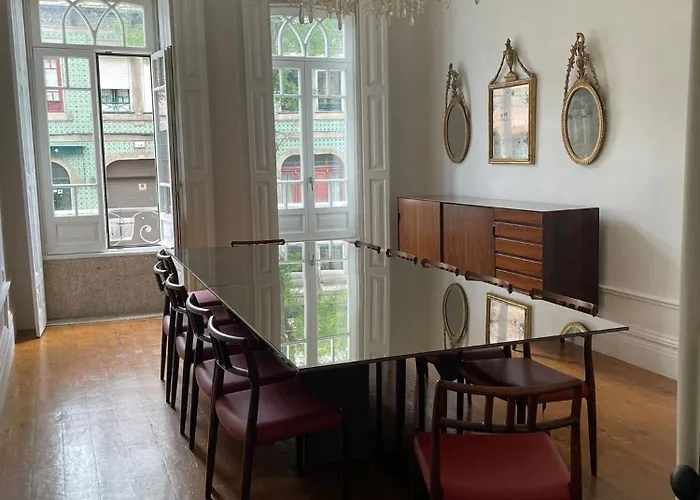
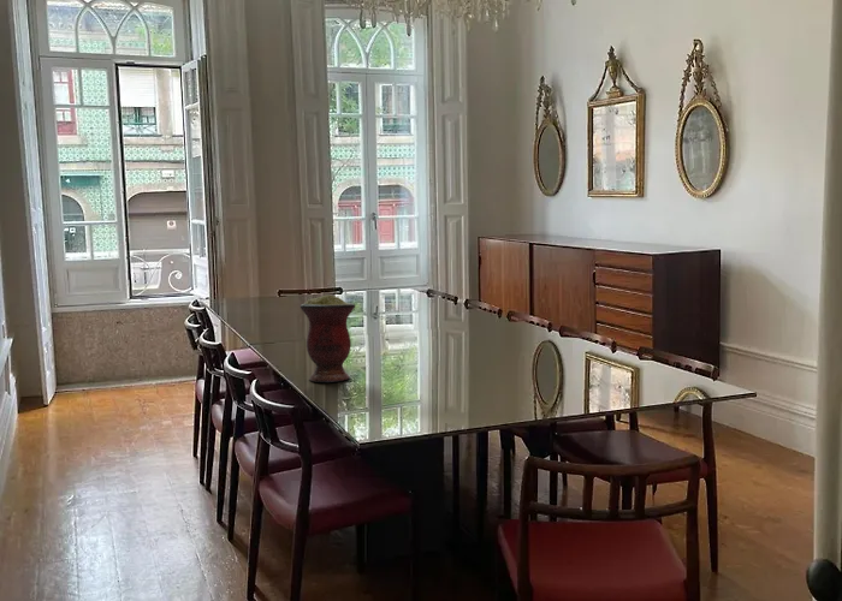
+ vase [300,294,356,383]
